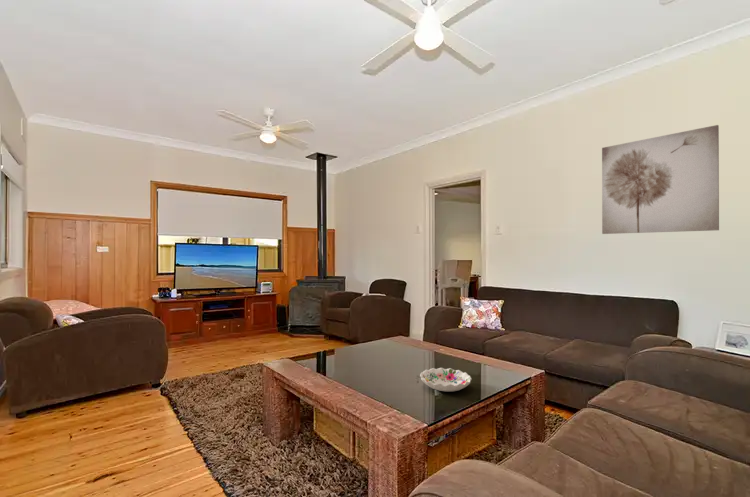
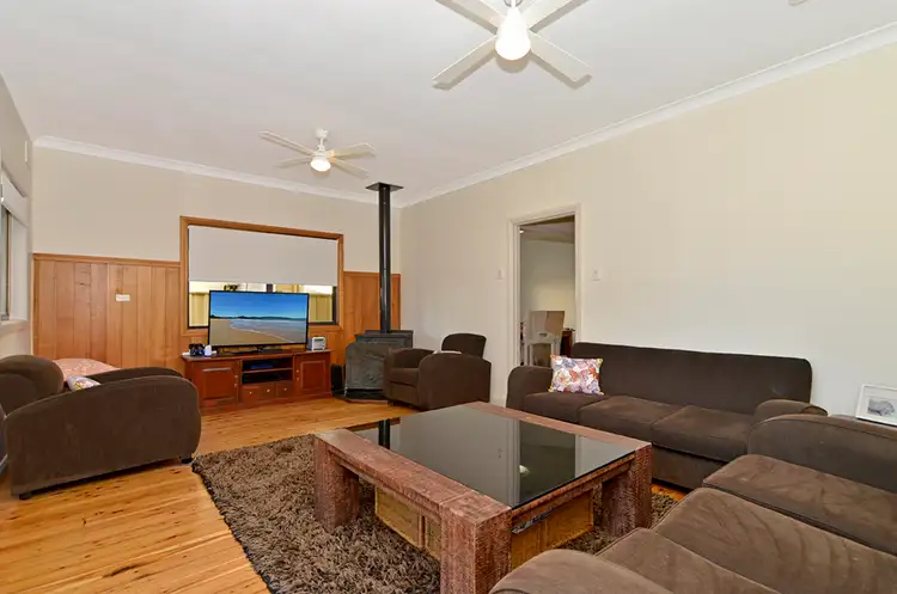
- wall art [601,124,720,235]
- decorative bowl [419,367,472,392]
